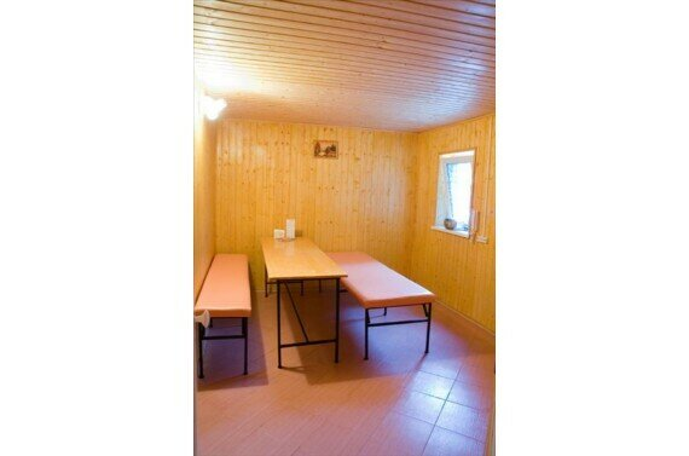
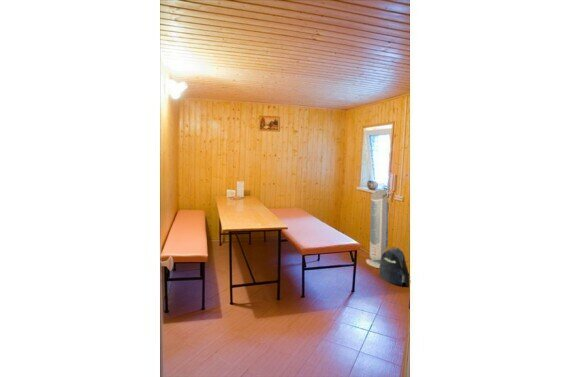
+ air purifier [365,189,390,269]
+ backpack [378,246,410,287]
